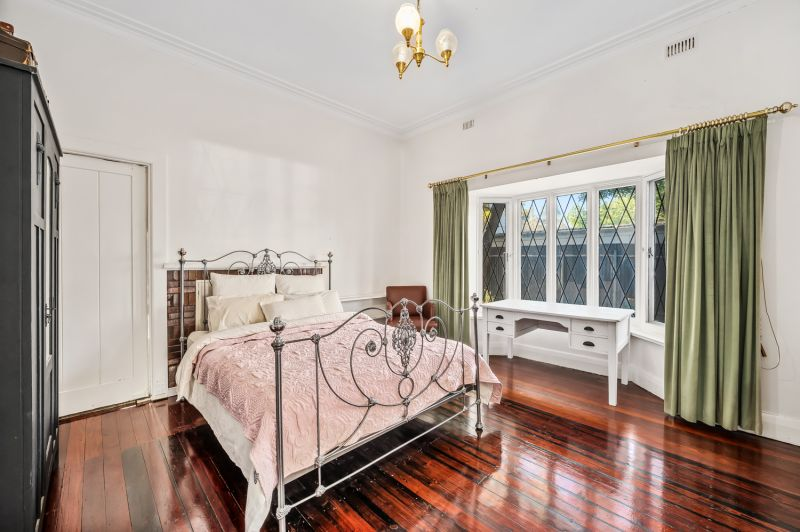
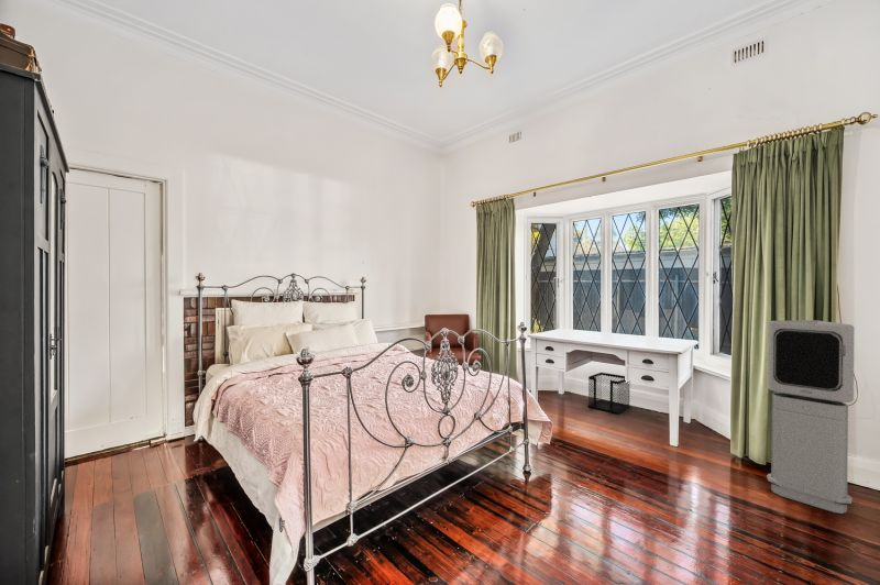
+ wastebasket [587,372,631,415]
+ air purifier [766,319,855,515]
